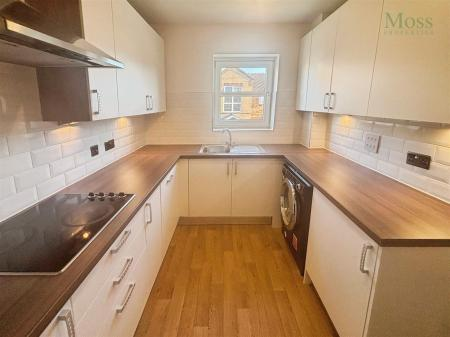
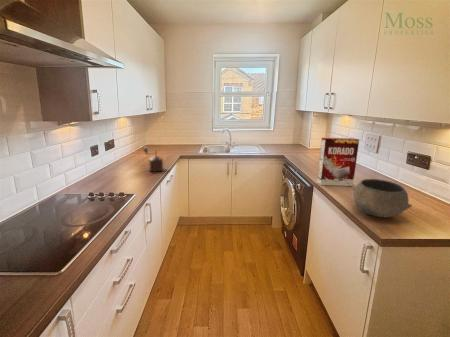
+ pepper mill [142,147,164,173]
+ cereal box [316,137,360,187]
+ bowl [352,178,413,218]
